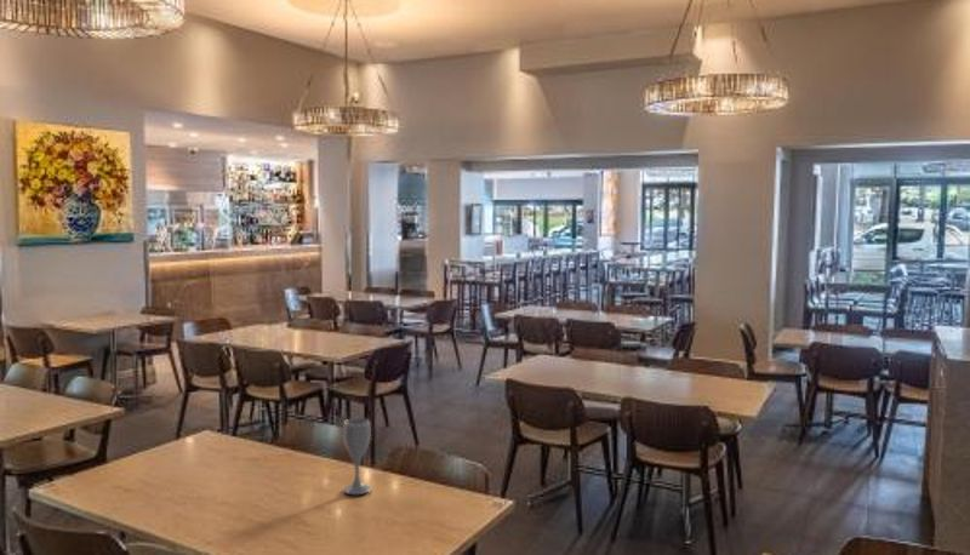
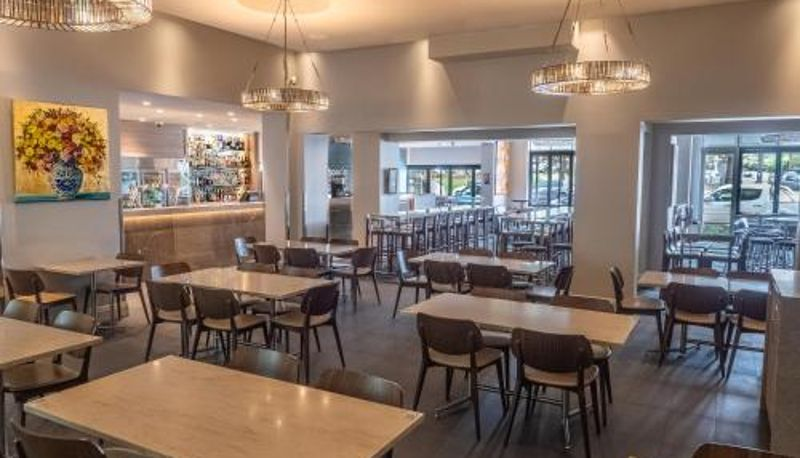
- cup [342,417,372,496]
